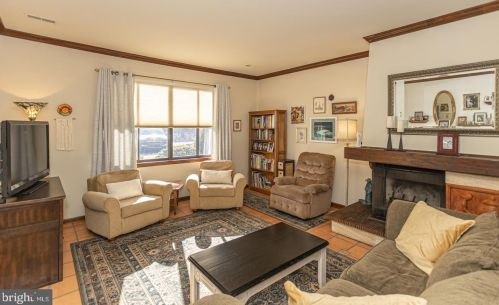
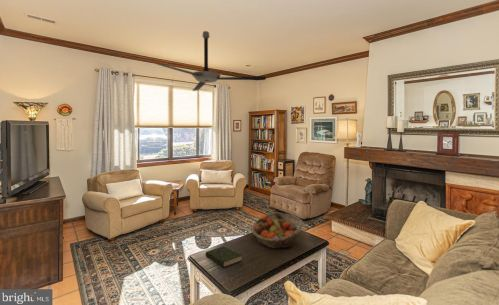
+ ceiling fan [156,30,267,92]
+ fruit basket [251,212,304,249]
+ book [204,245,243,268]
